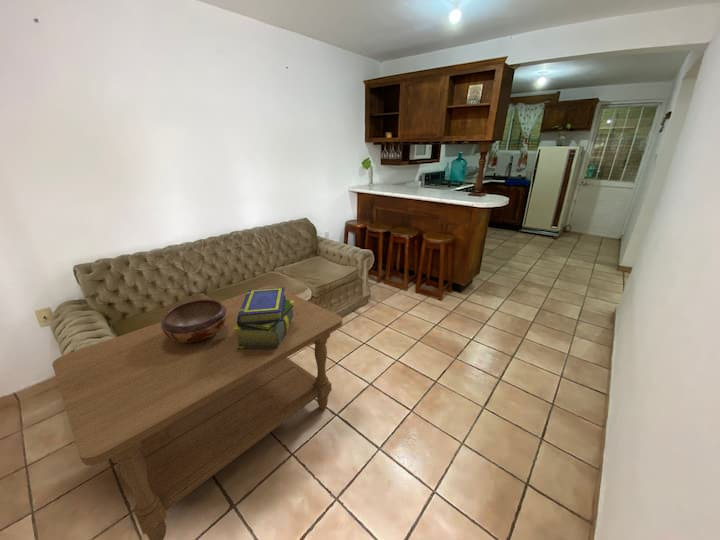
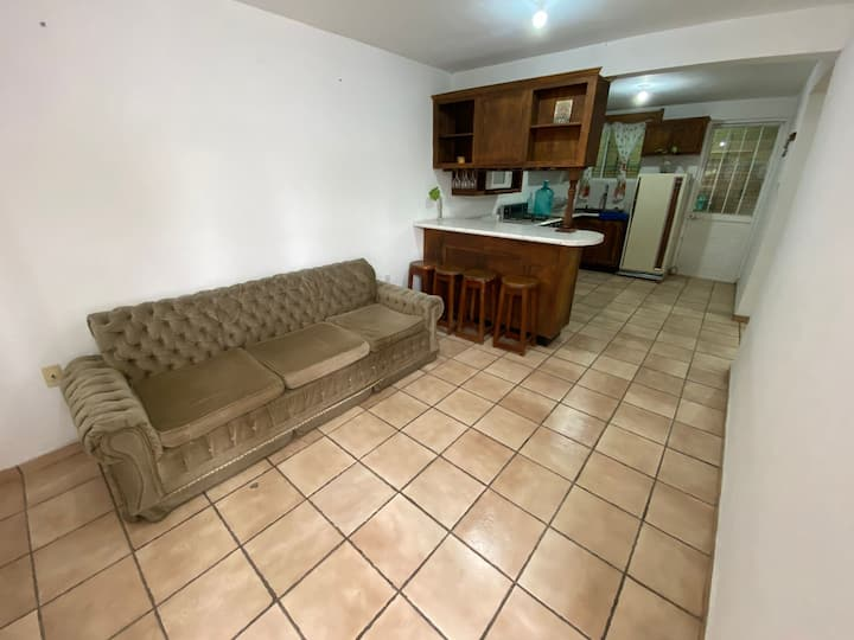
- decorative bowl [160,298,227,344]
- coffee table [51,284,343,540]
- stack of books [233,286,295,349]
